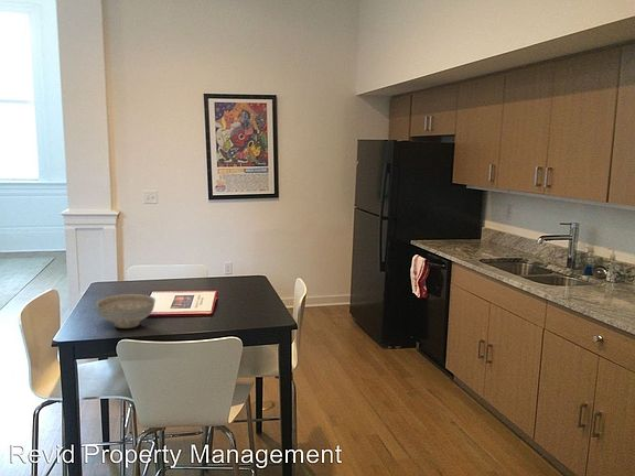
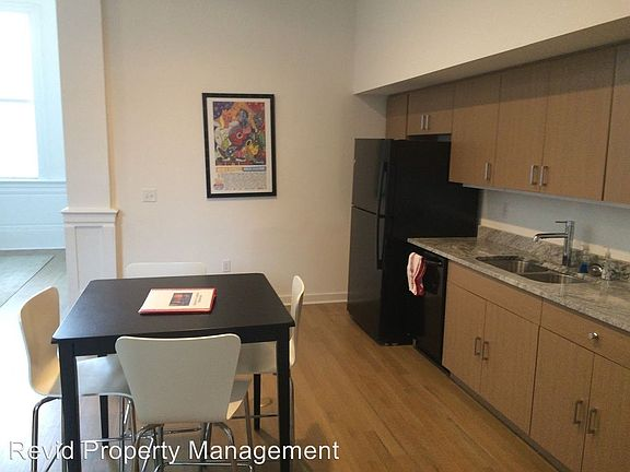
- decorative bowl [95,293,157,329]
